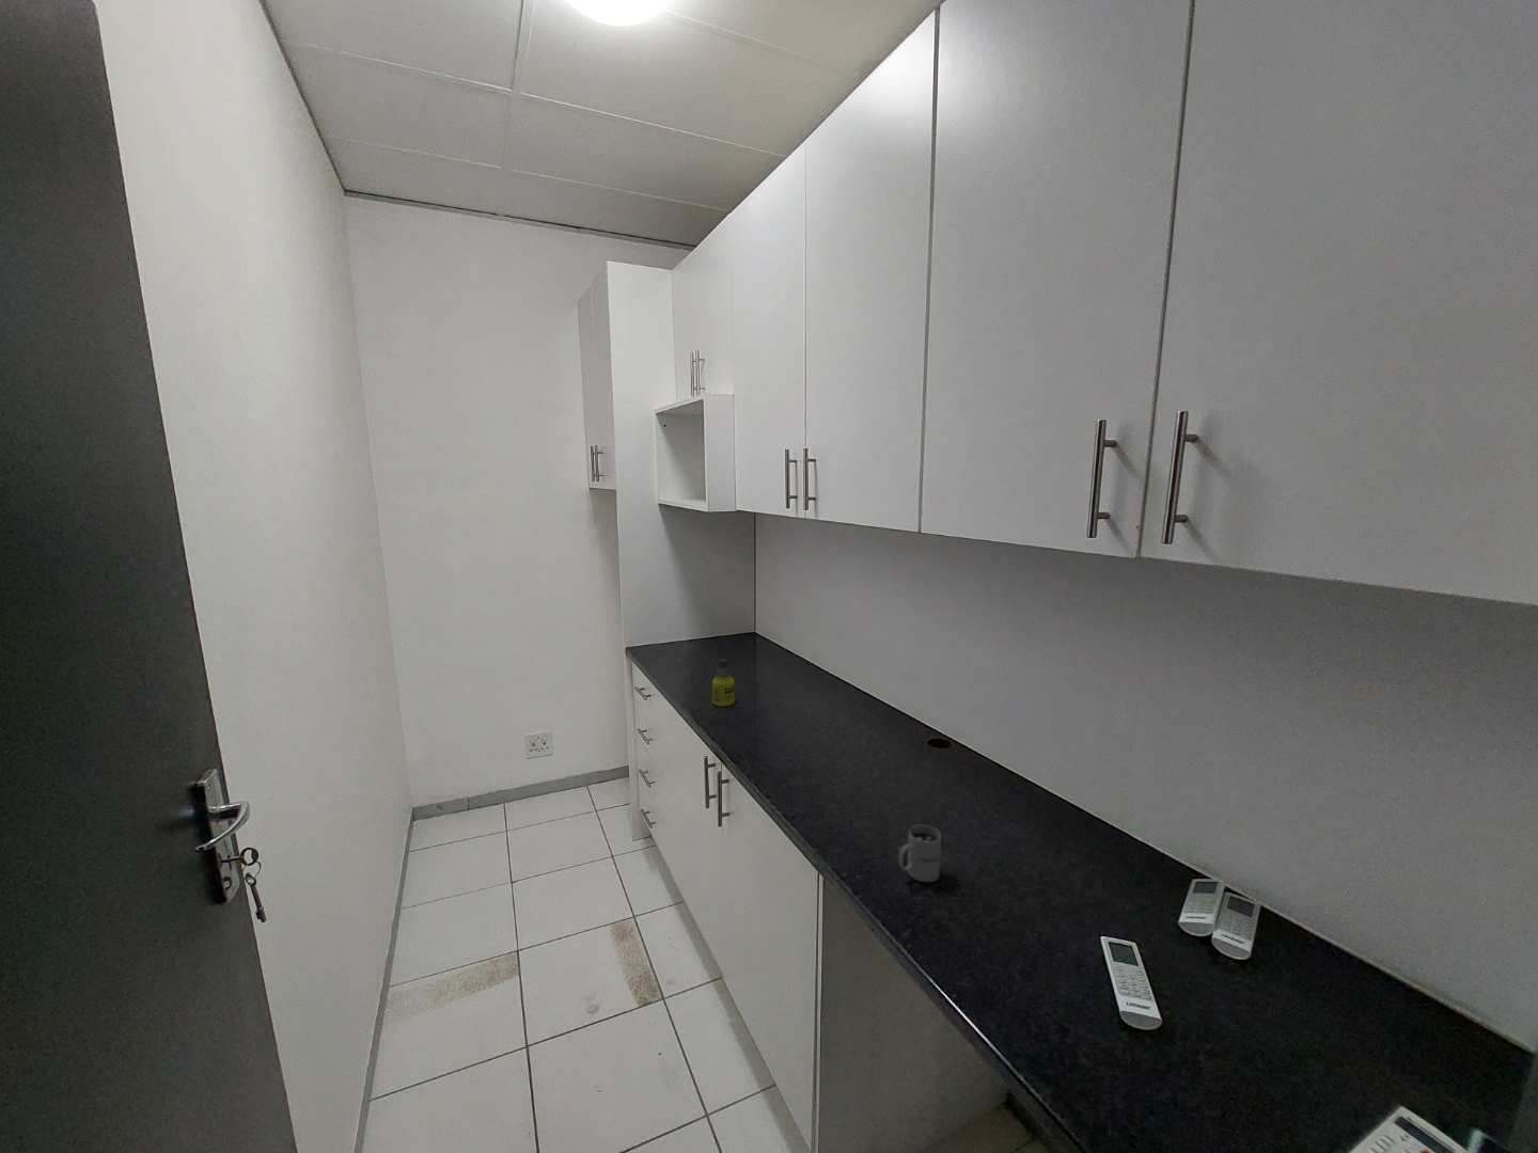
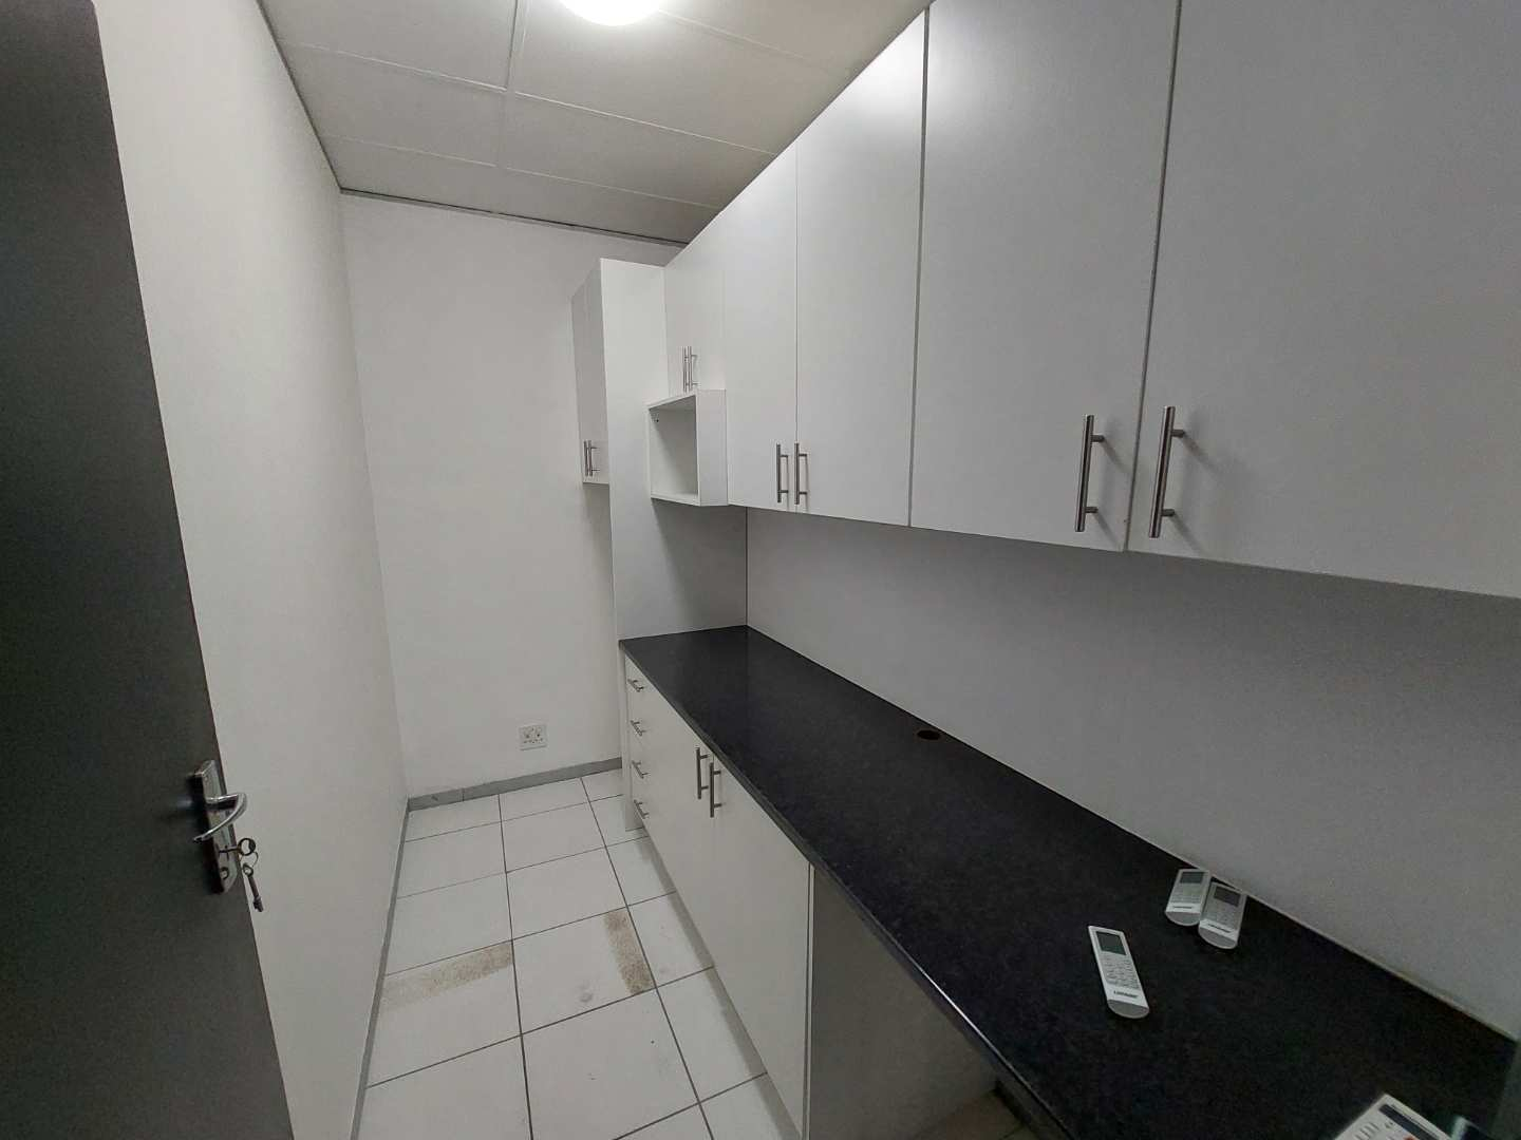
- bottle [711,658,736,707]
- mug [897,805,942,883]
